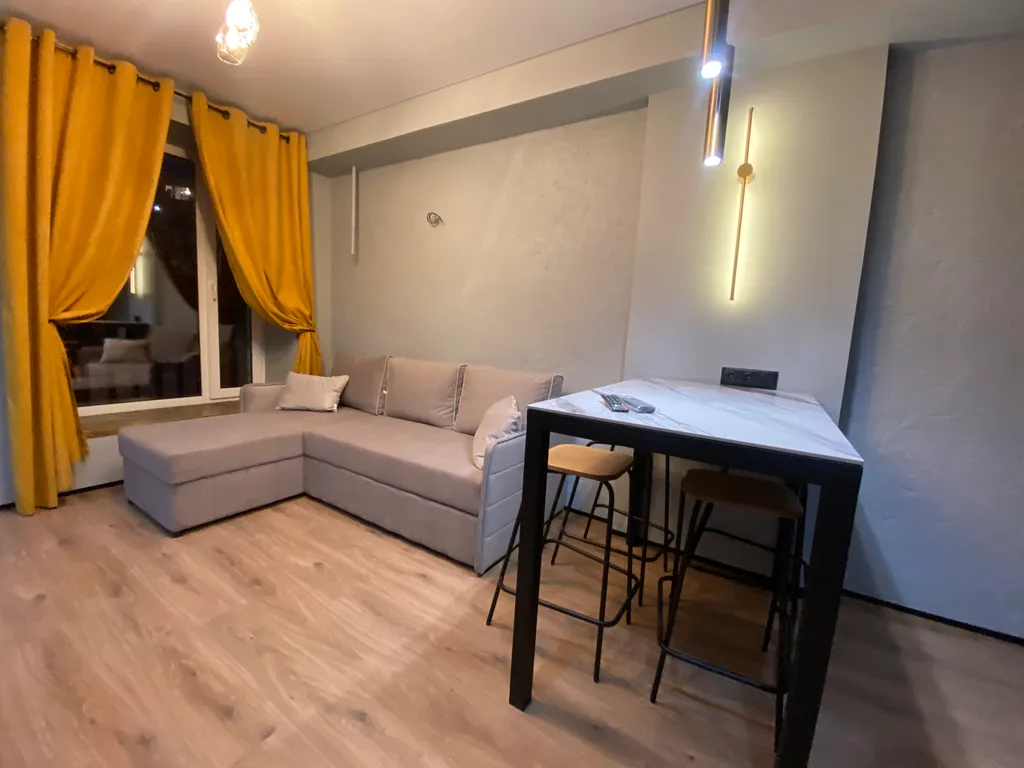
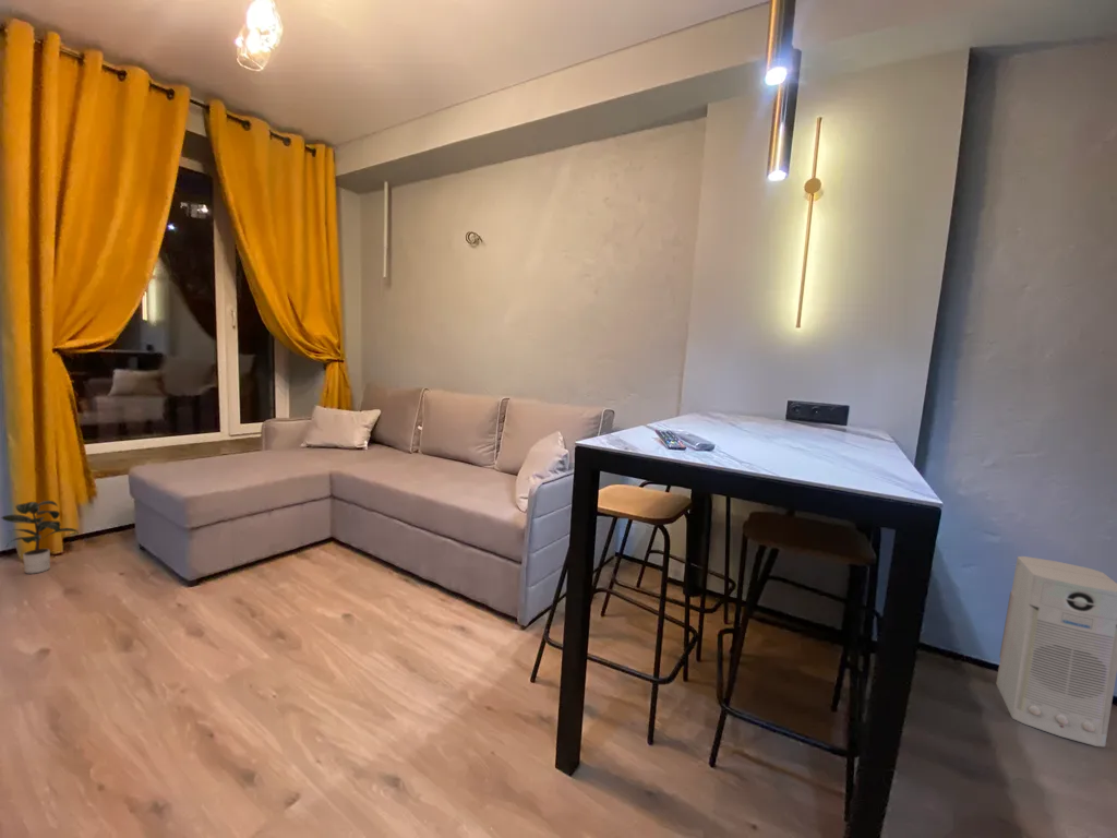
+ air purifier [995,555,1117,749]
+ potted plant [1,500,80,575]
